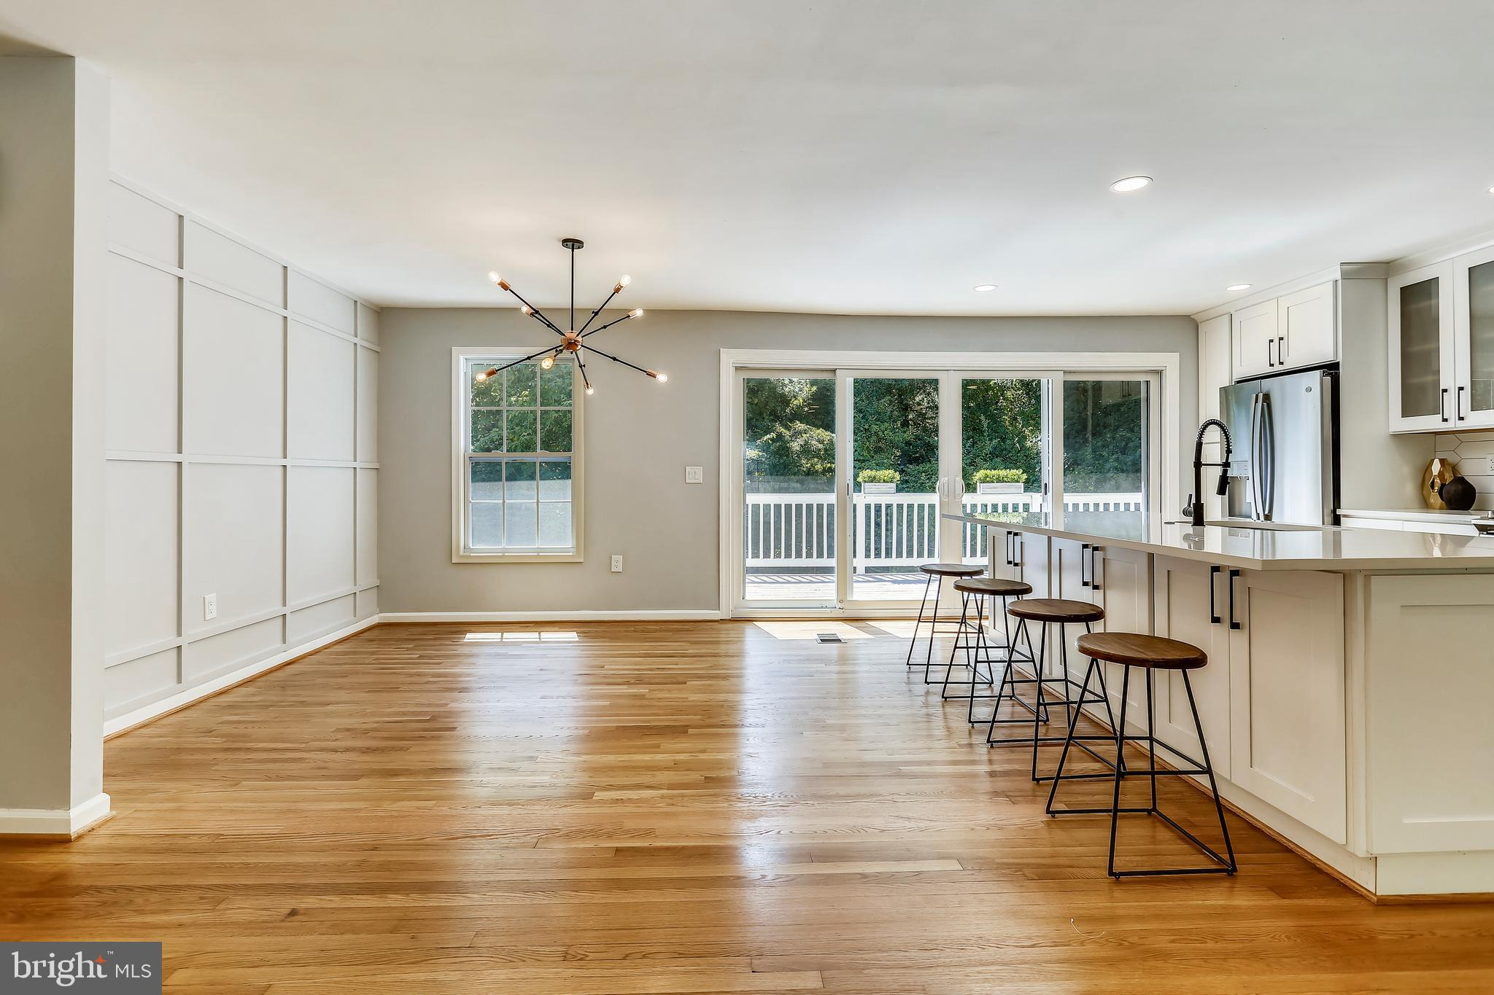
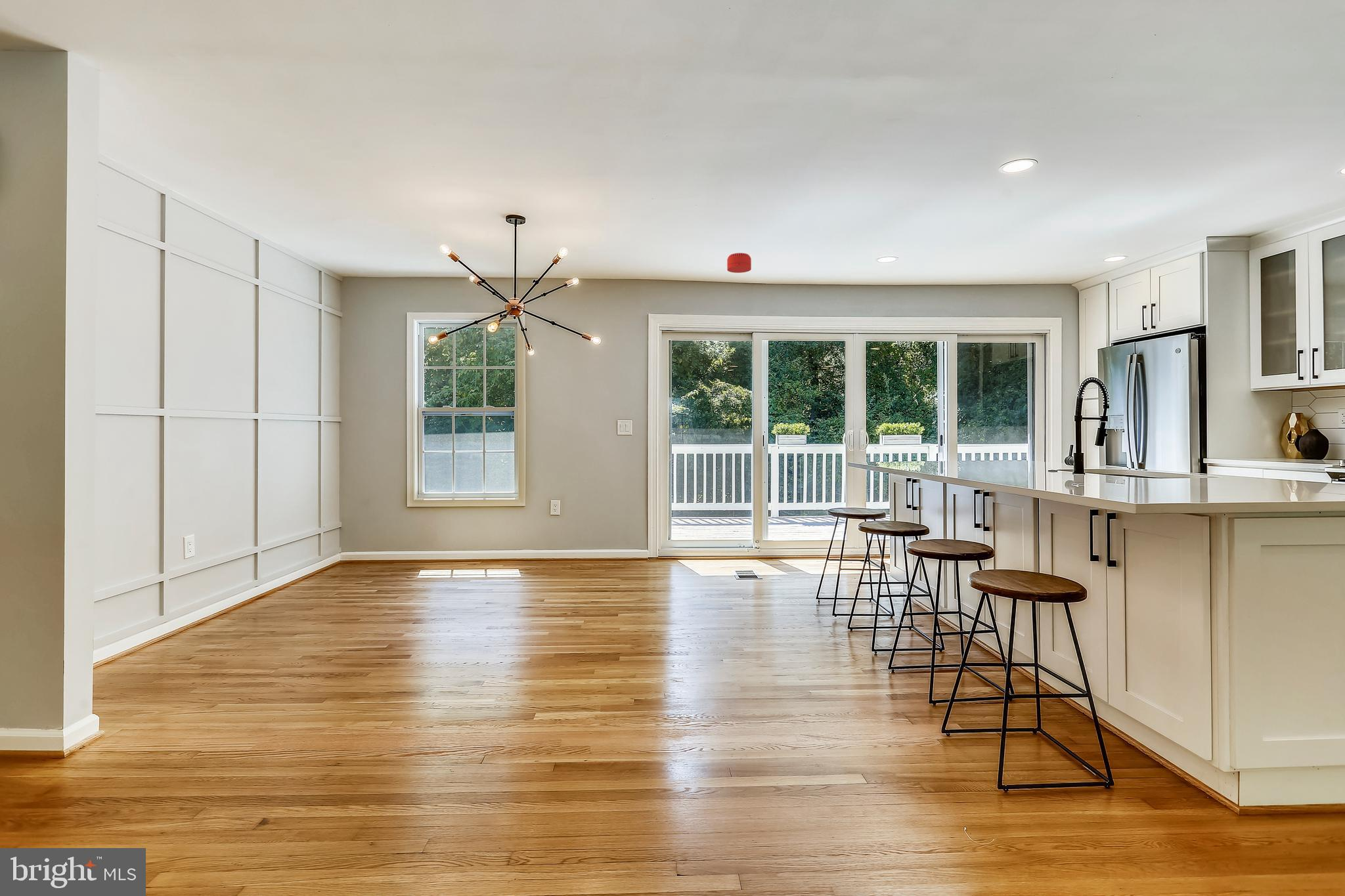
+ smoke detector [726,252,752,274]
